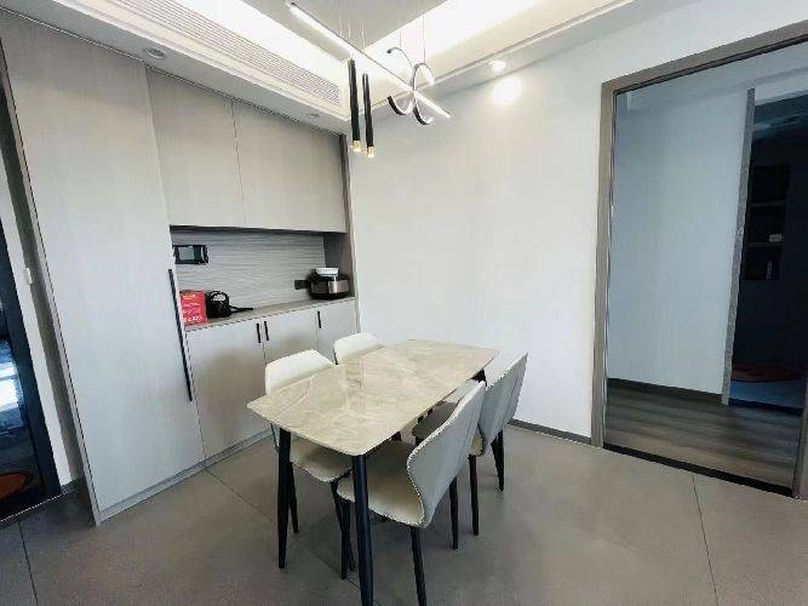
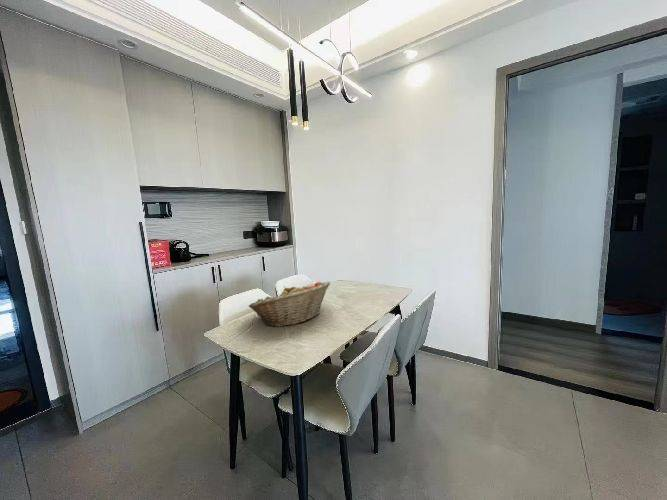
+ fruit basket [248,281,331,327]
